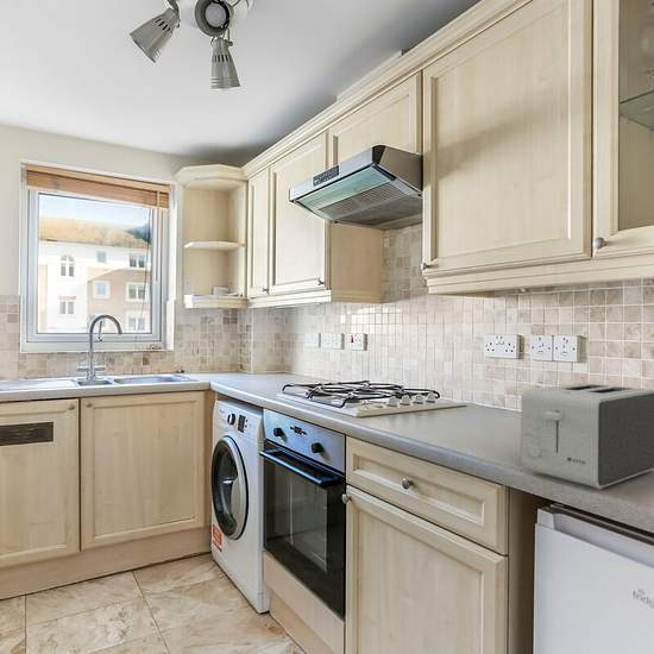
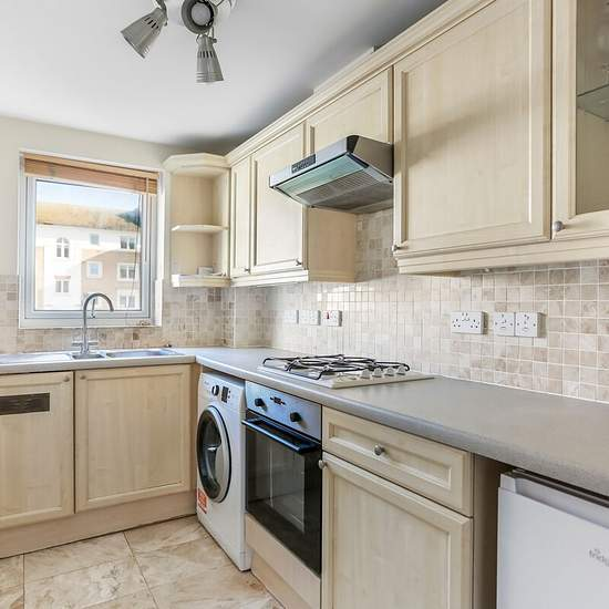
- toaster [520,382,654,491]
